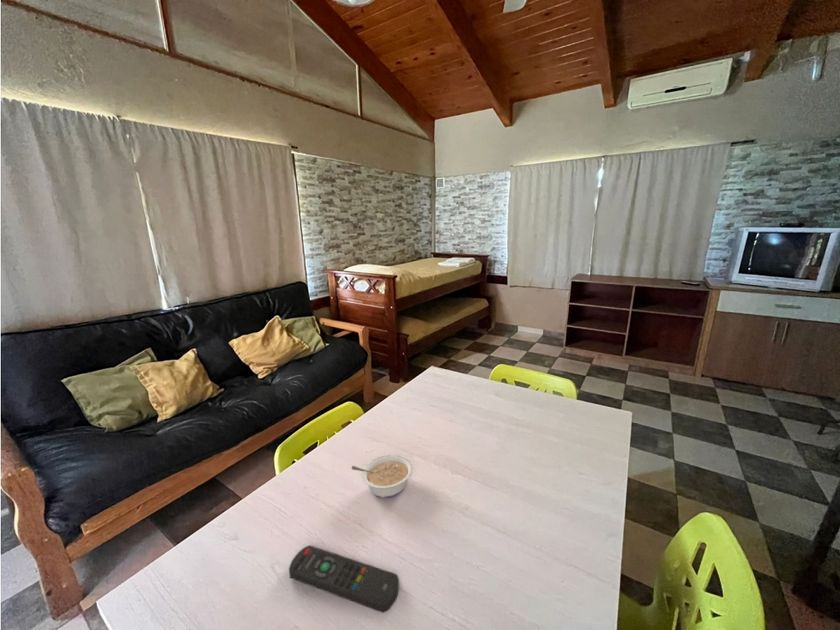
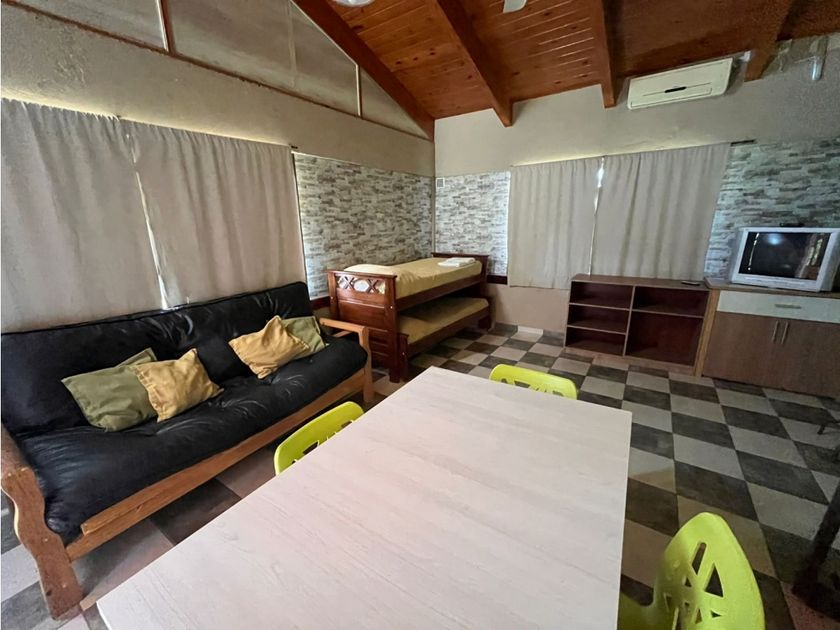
- remote control [288,544,400,614]
- legume [351,454,414,499]
